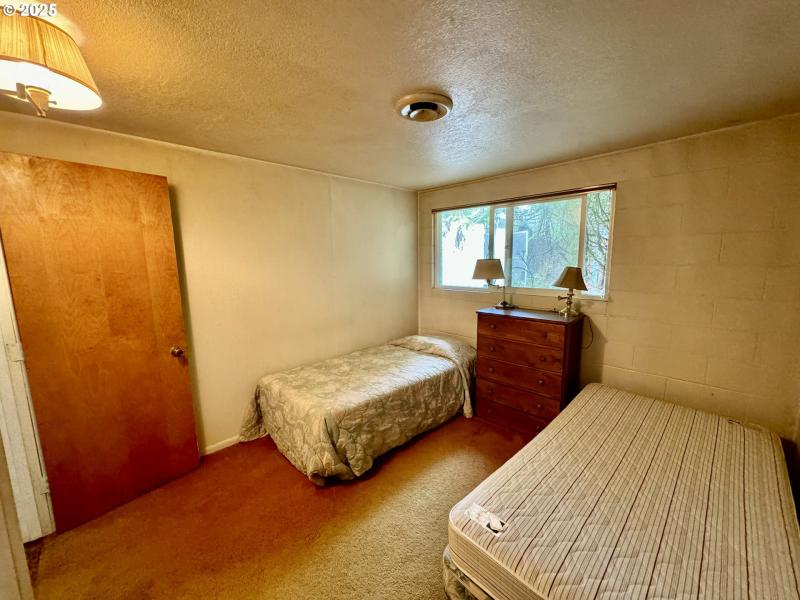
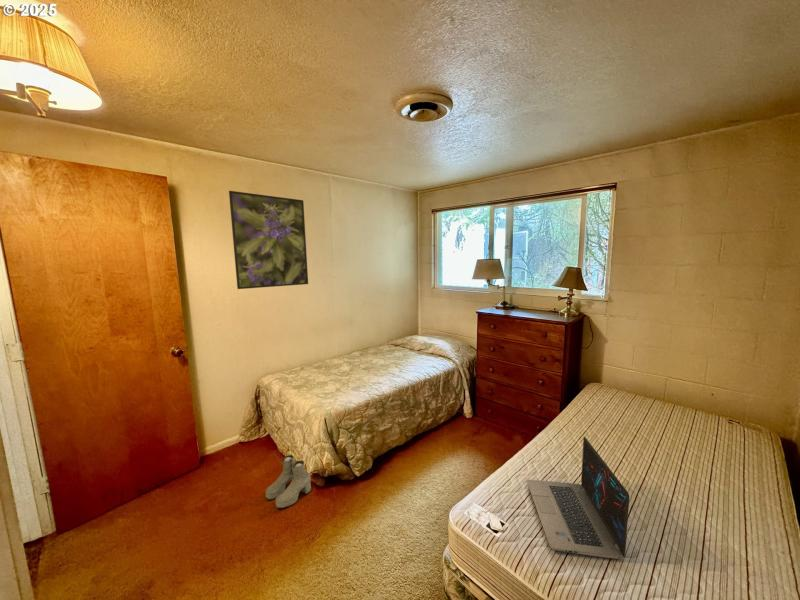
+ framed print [228,190,309,290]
+ boots [265,454,312,509]
+ laptop [526,436,630,560]
